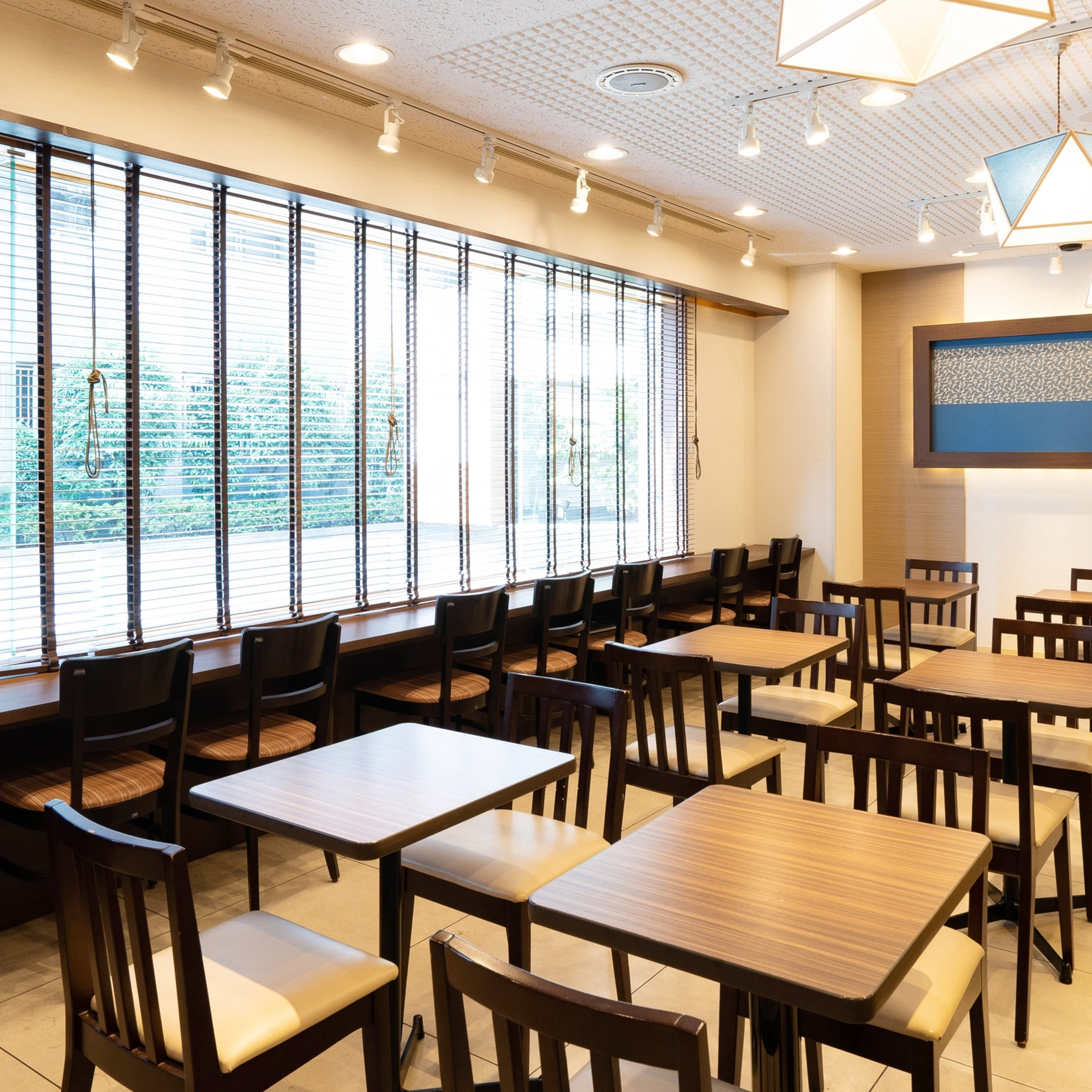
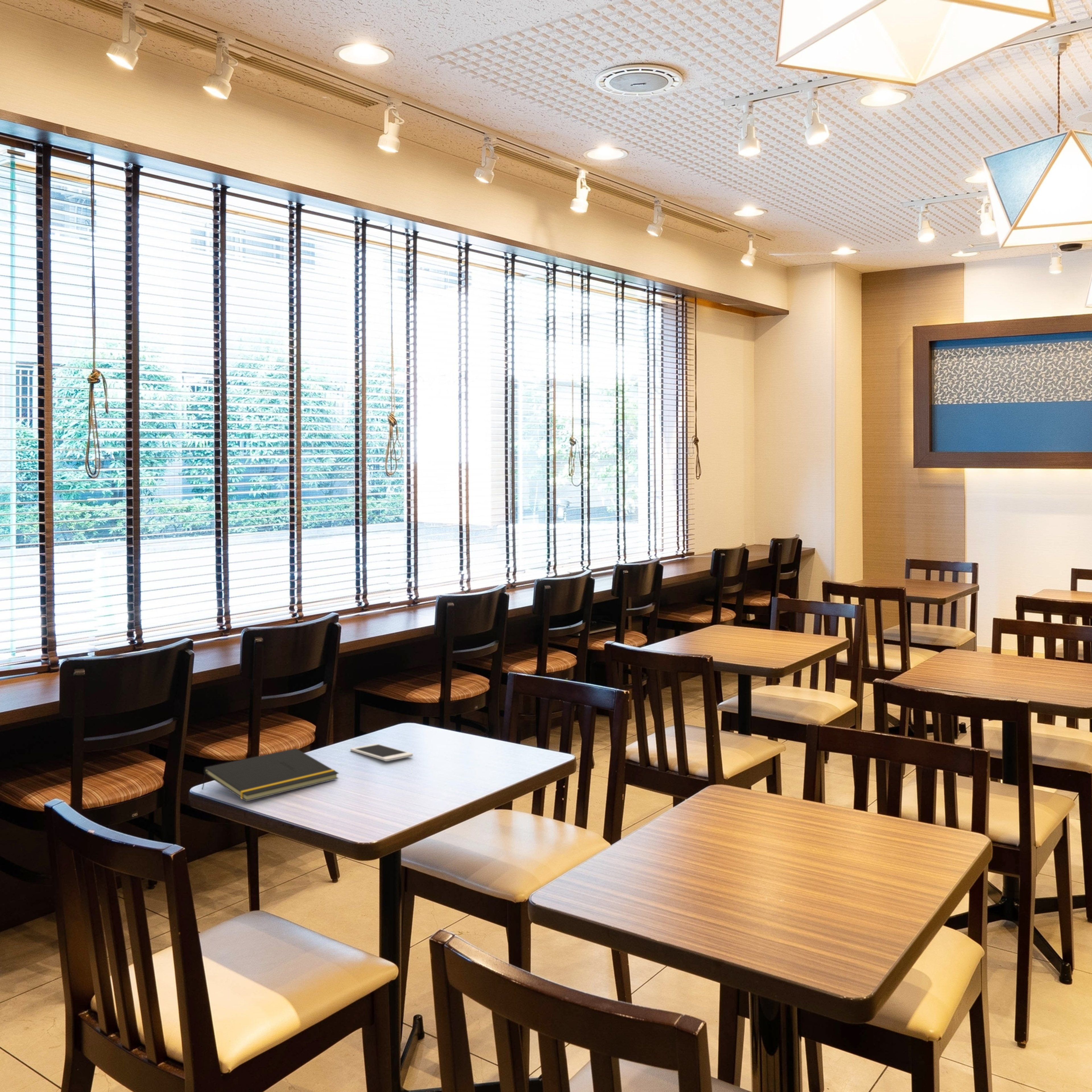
+ notepad [201,748,339,802]
+ cell phone [350,743,413,762]
